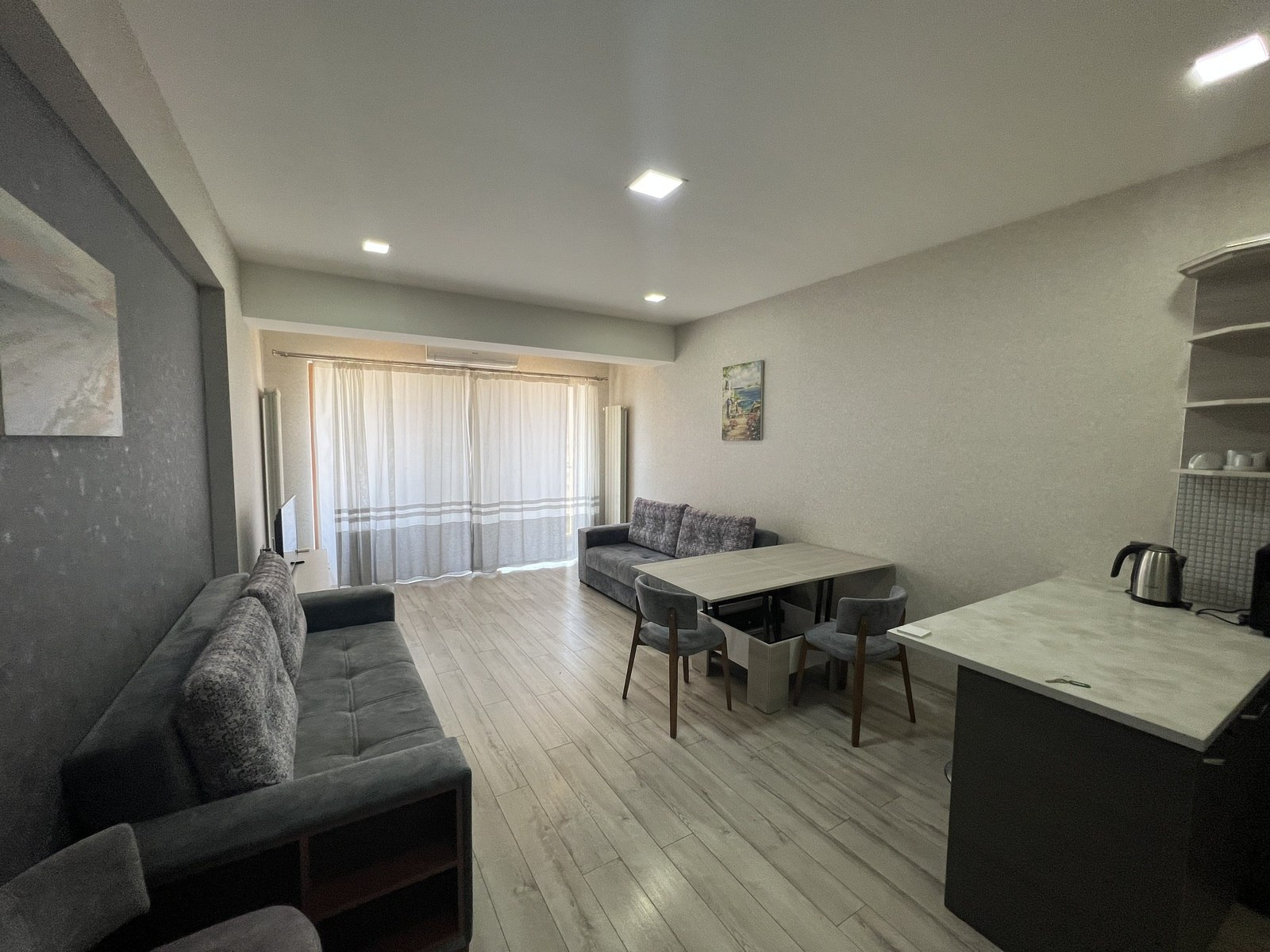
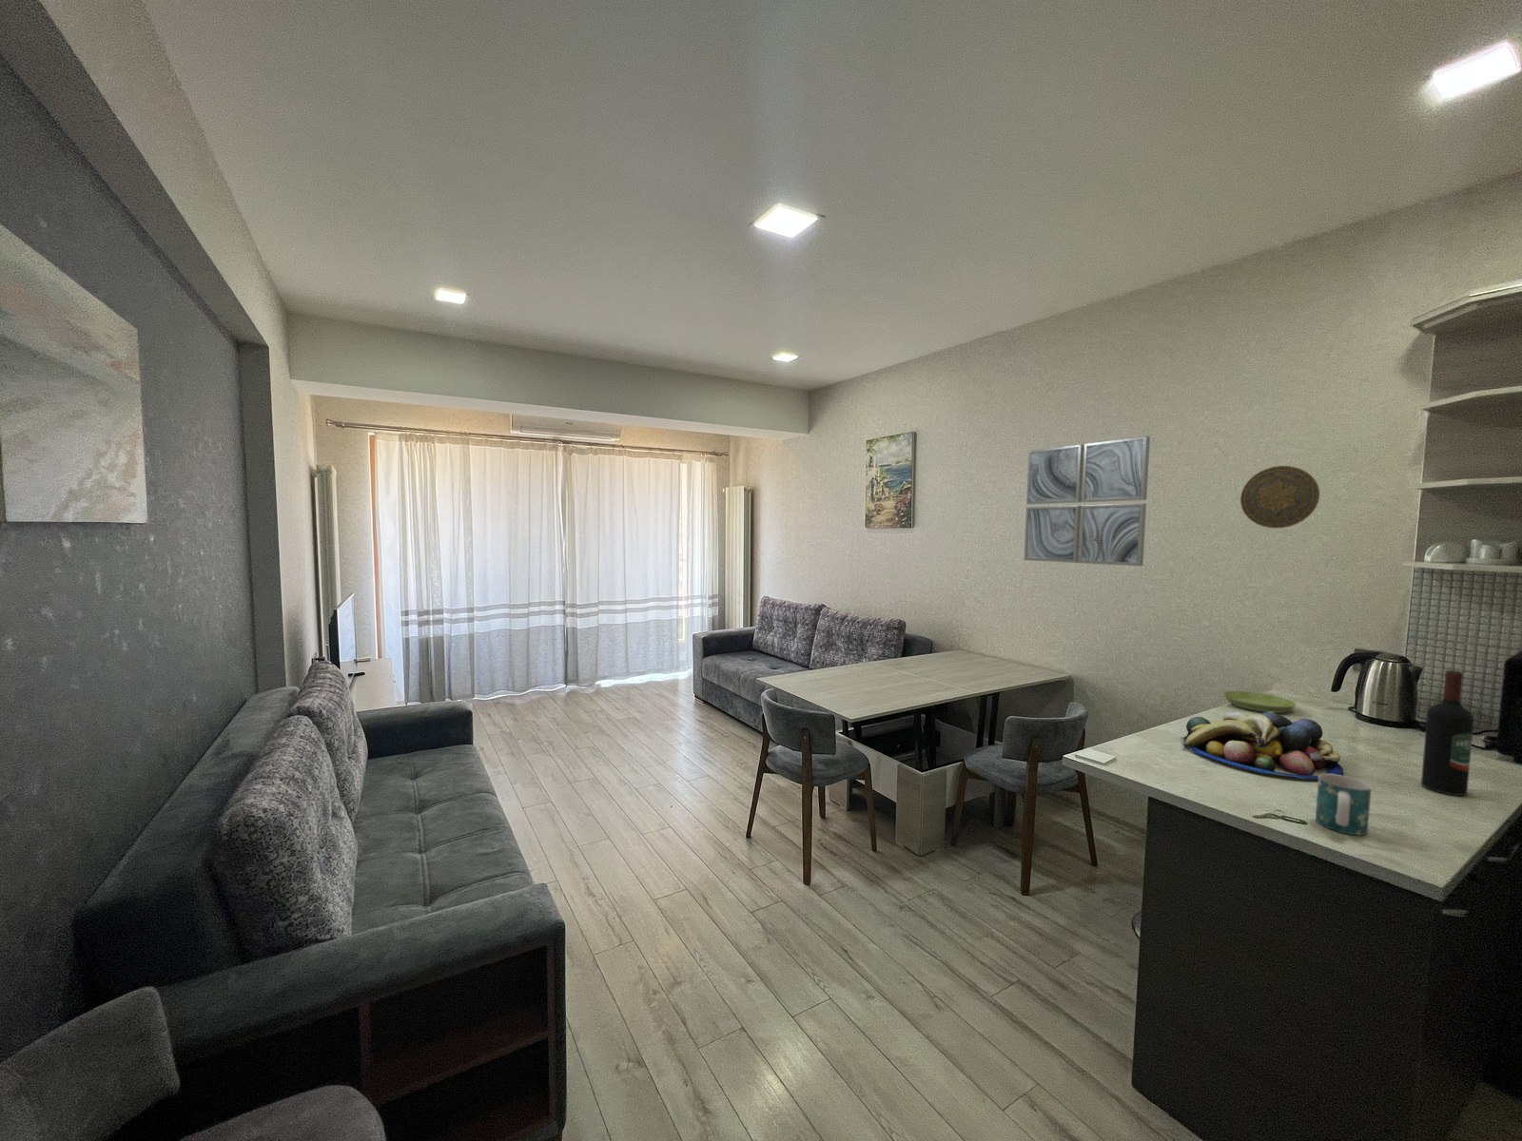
+ saucer [1222,690,1298,714]
+ fruit bowl [1182,711,1345,780]
+ mug [1315,773,1372,835]
+ wall art [1023,435,1150,567]
+ decorative plate [1239,465,1321,530]
+ wine bottle [1420,670,1474,797]
